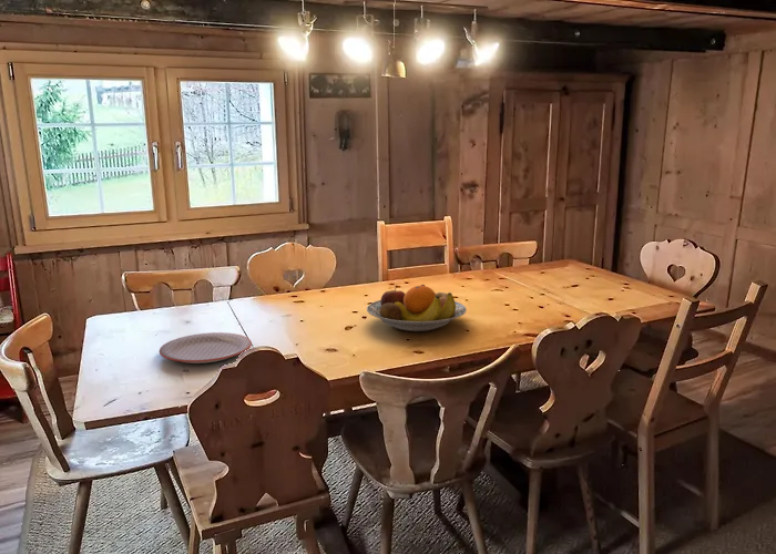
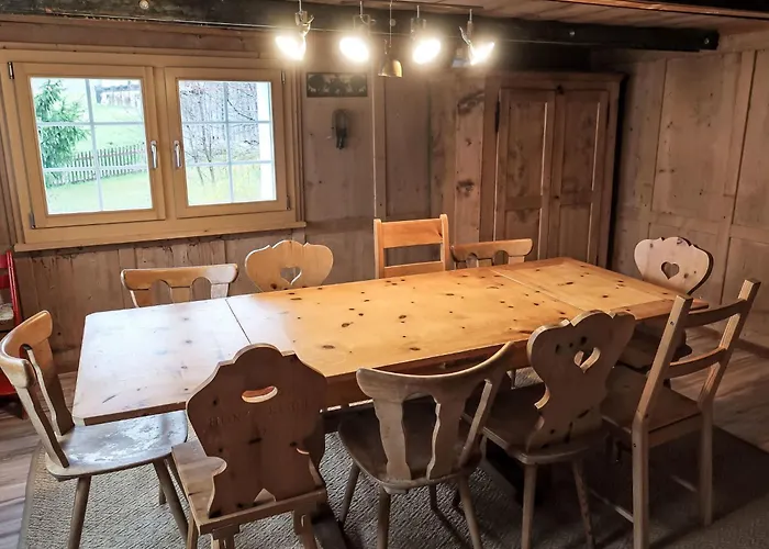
- plate [159,331,253,365]
- fruit bowl [366,284,468,332]
